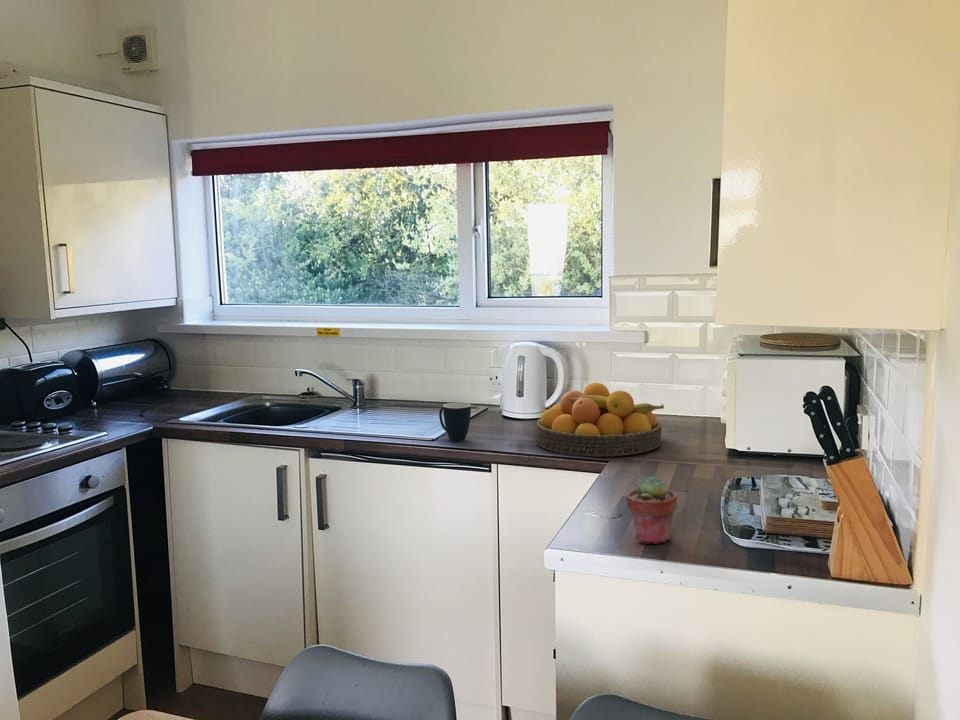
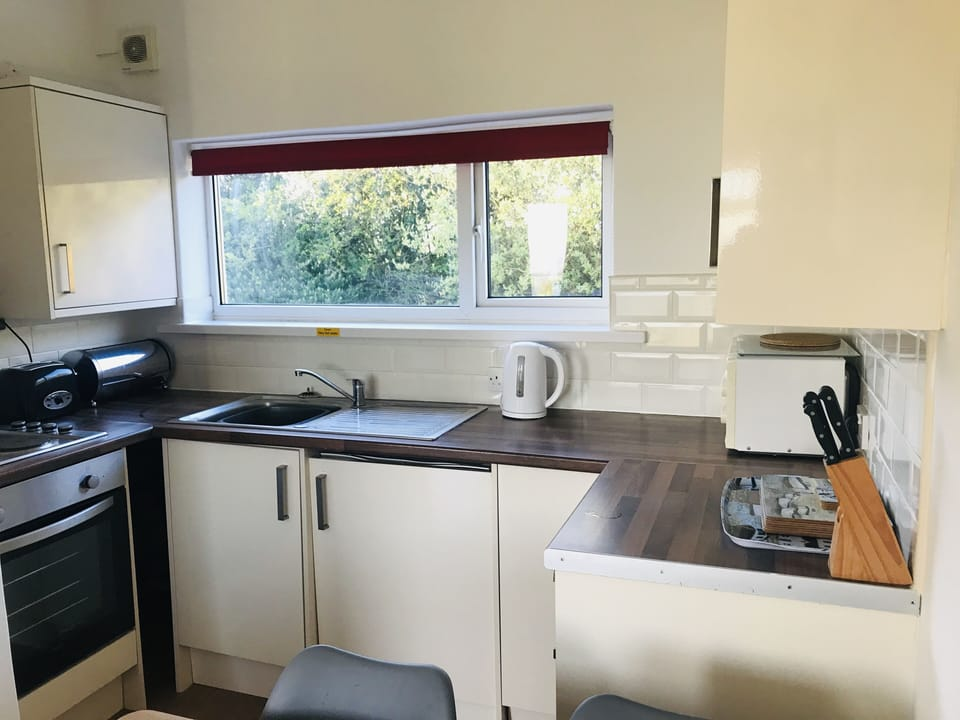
- fruit bowl [534,382,665,457]
- mug [438,402,472,442]
- potted succulent [625,475,678,545]
